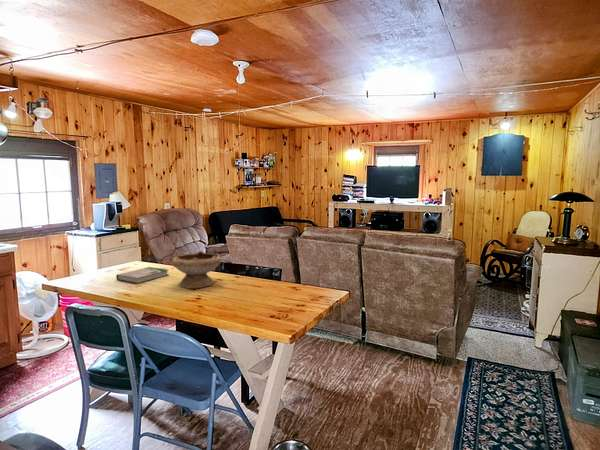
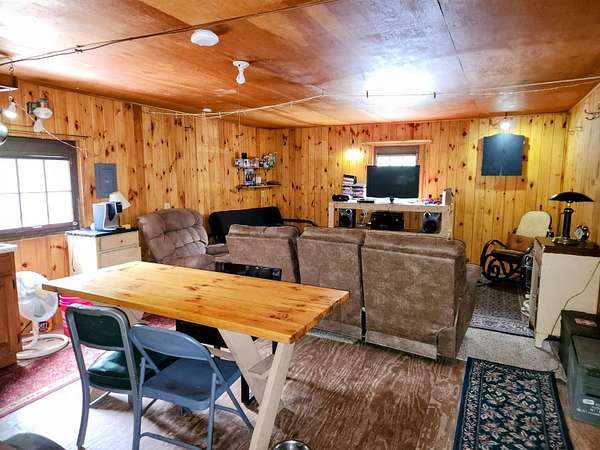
- book [115,266,170,284]
- bowl [171,250,222,289]
